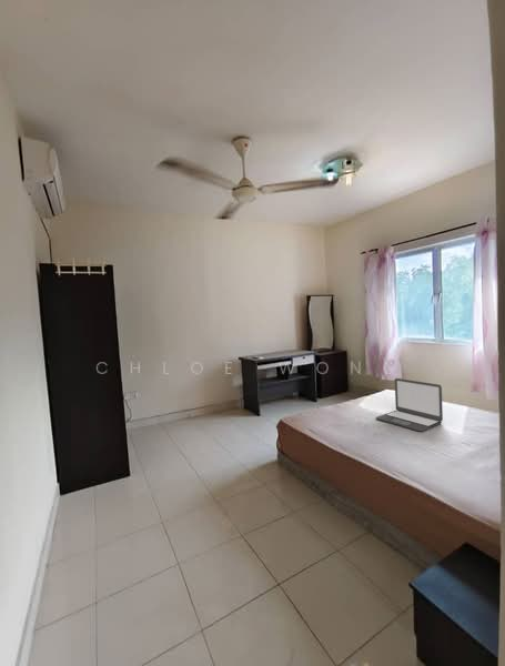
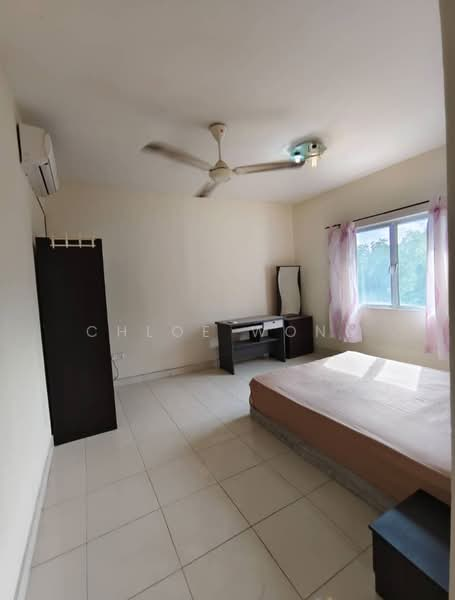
- laptop [375,377,444,433]
